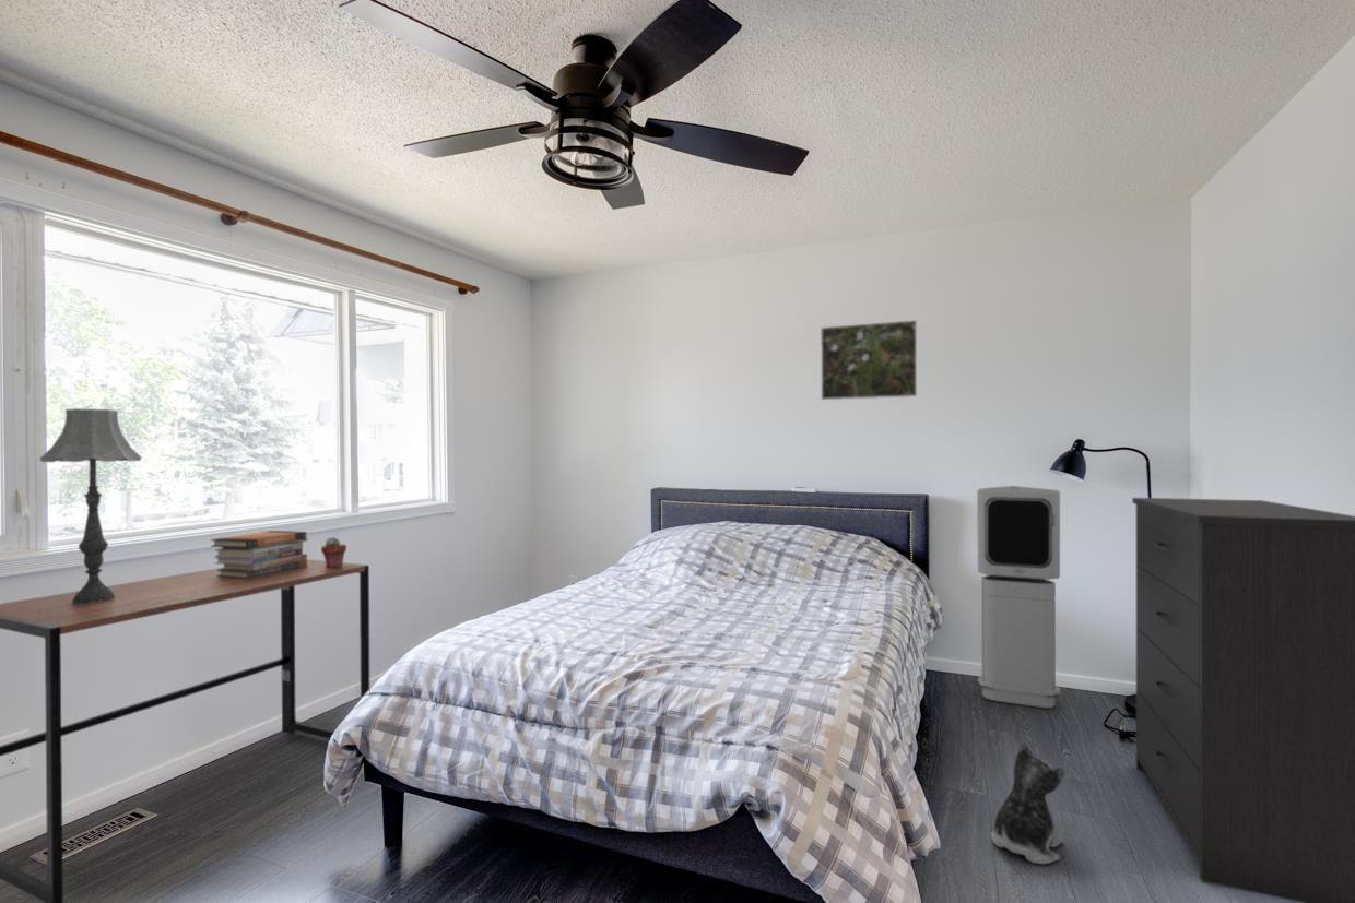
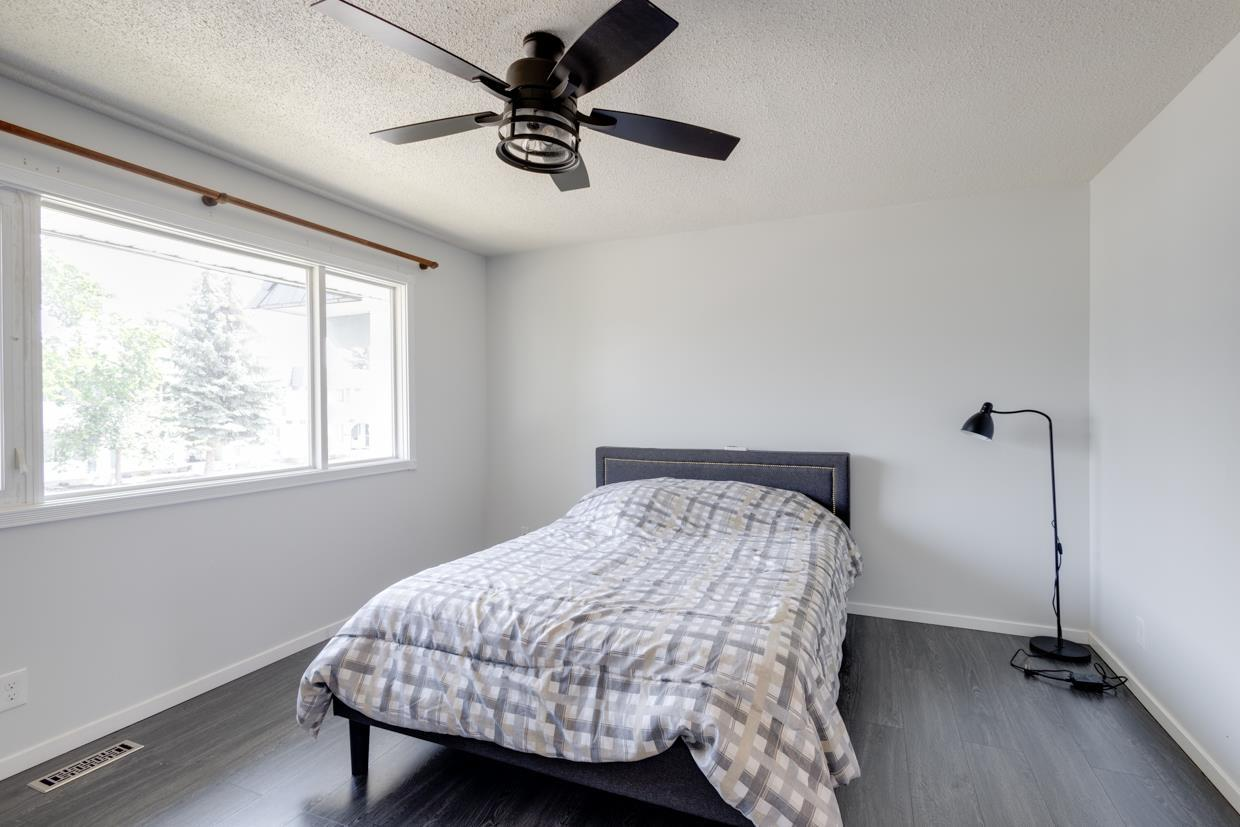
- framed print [820,319,918,401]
- potted succulent [320,536,347,568]
- plush toy [990,742,1065,865]
- dresser [1131,497,1355,903]
- air purifier [976,485,1061,709]
- book stack [210,530,308,579]
- desk [0,558,370,903]
- table lamp [38,407,143,605]
